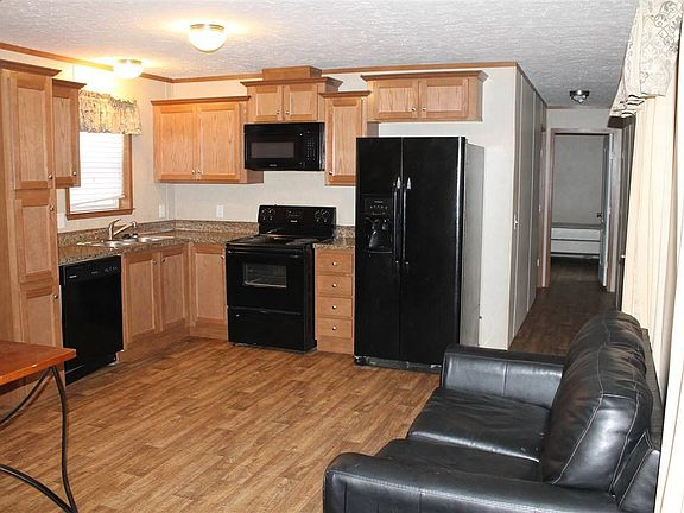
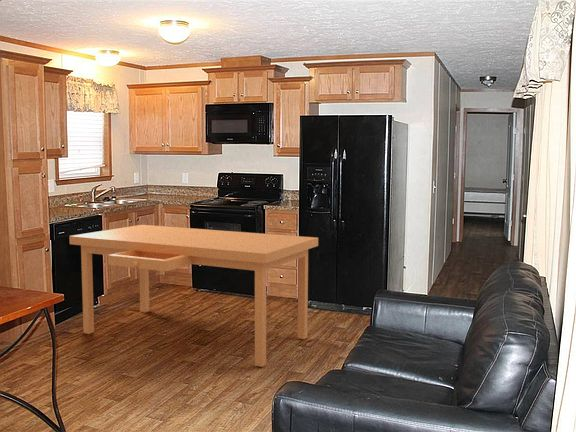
+ desk [68,224,319,368]
